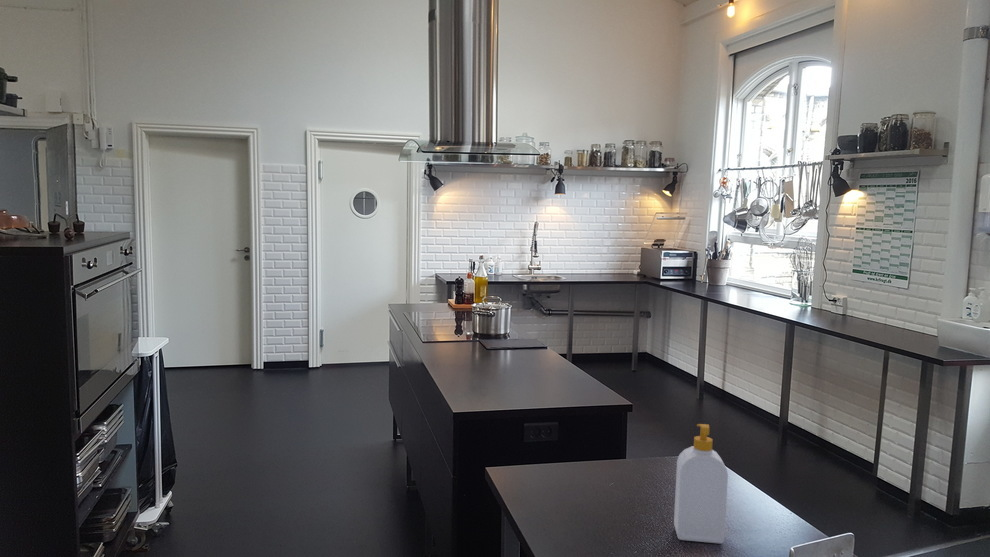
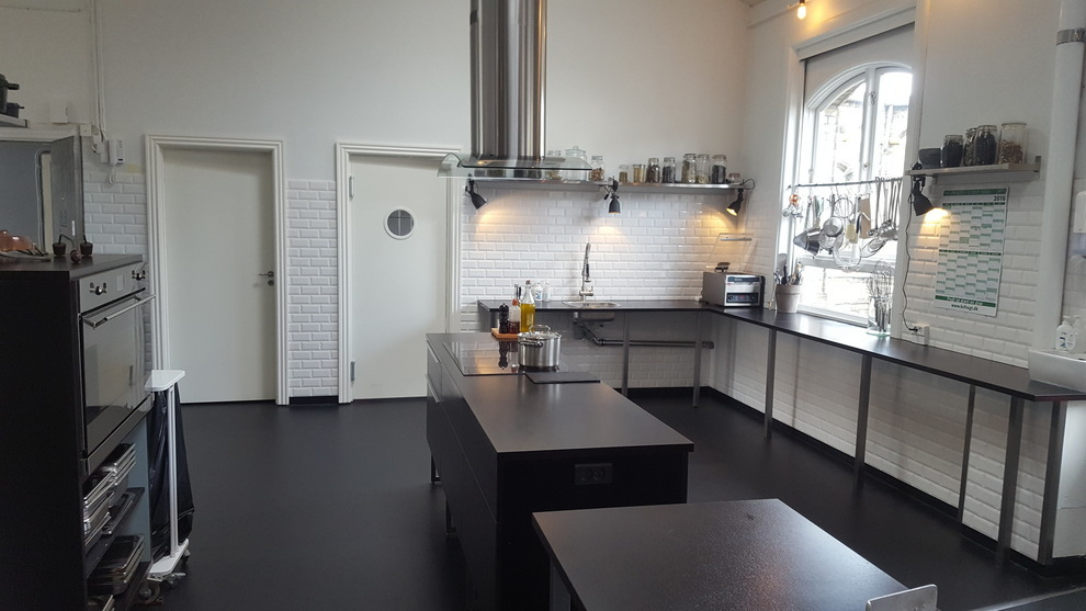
- soap bottle [673,423,729,545]
